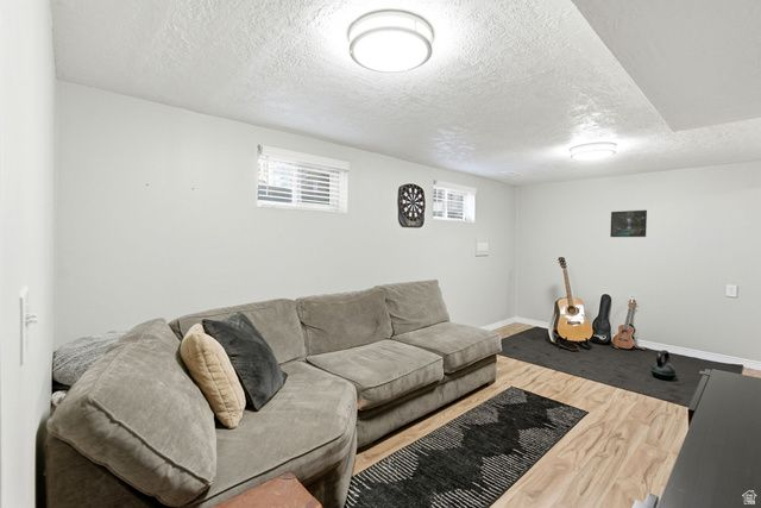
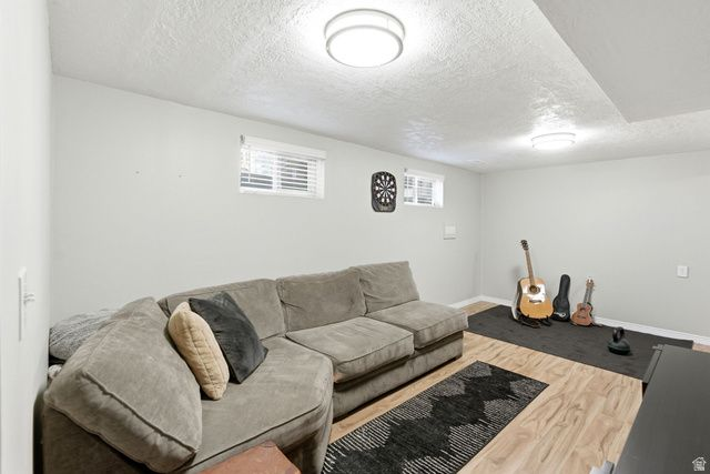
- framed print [609,209,648,238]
